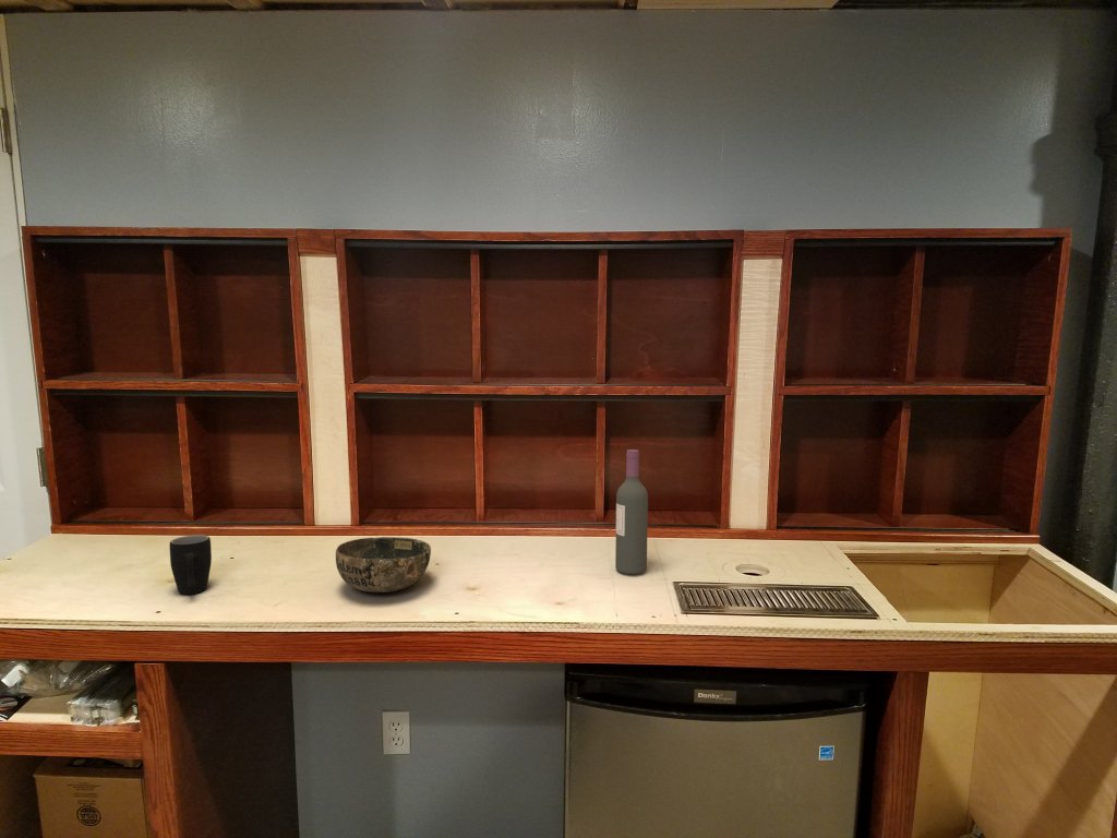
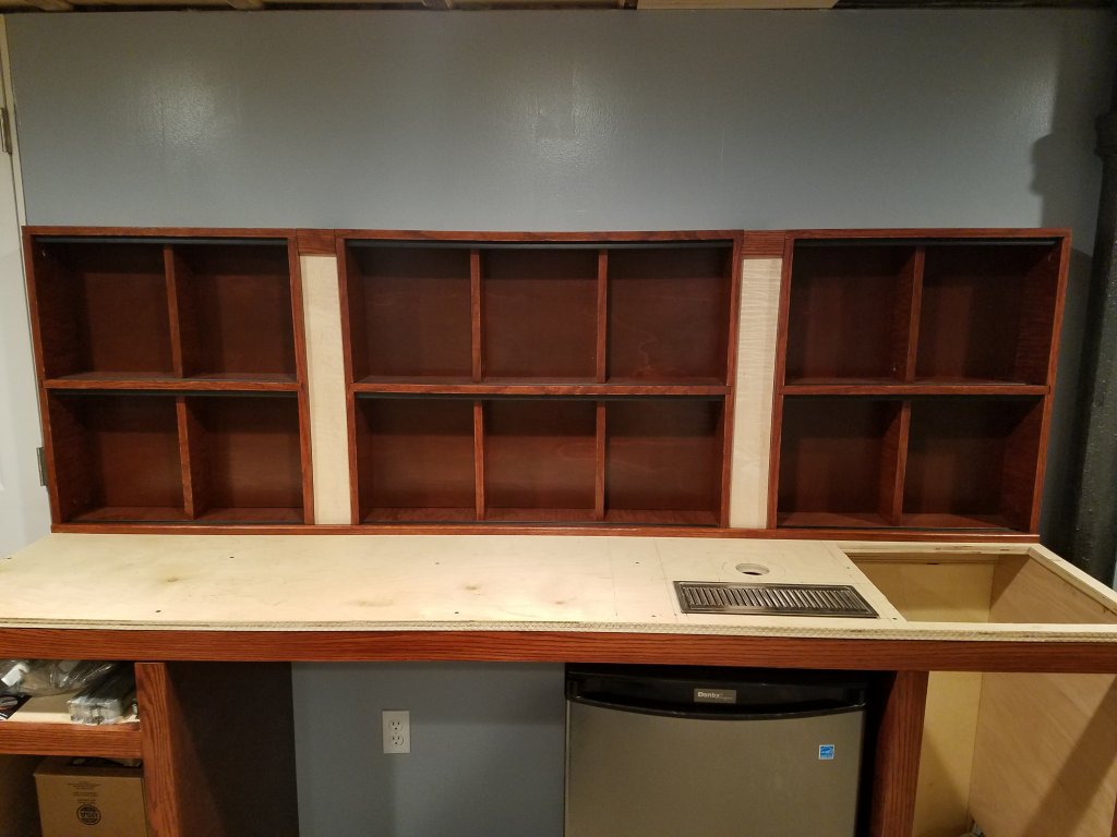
- bowl [335,536,432,594]
- wine bottle [614,448,649,575]
- mug [168,534,213,596]
